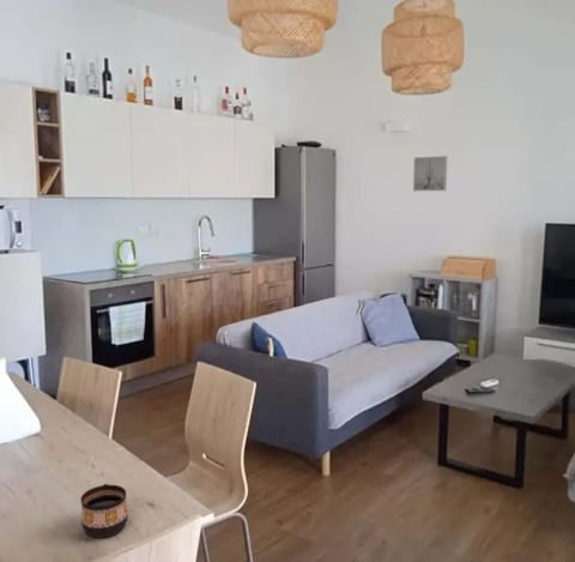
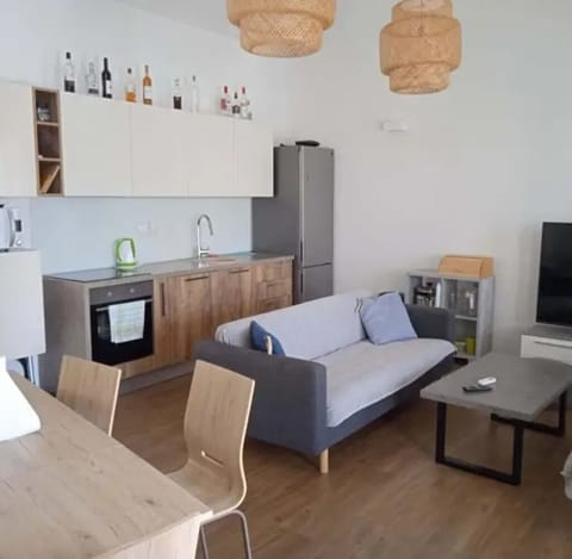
- cup [79,483,129,539]
- wall art [412,155,448,192]
